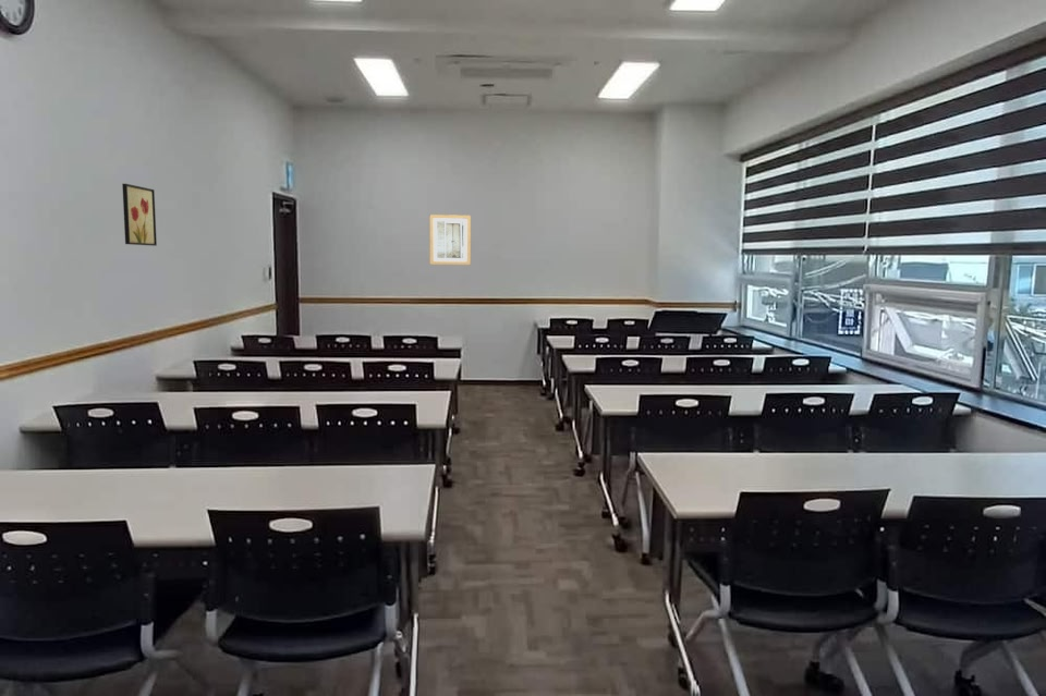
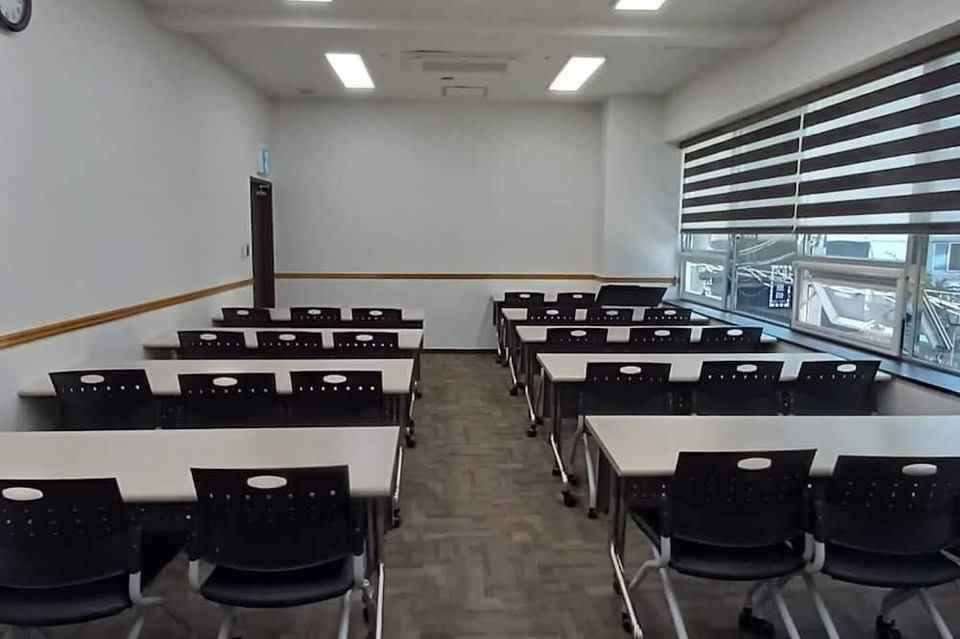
- wall art [121,183,158,247]
- wall art [429,213,472,266]
